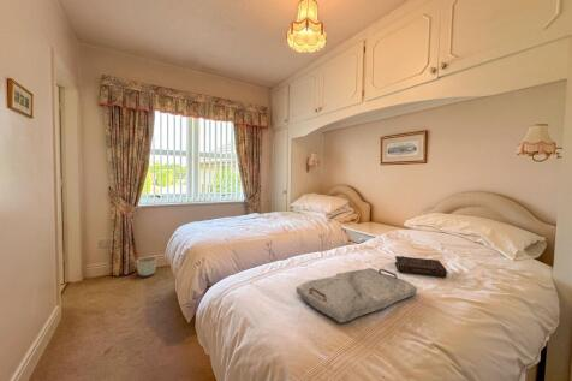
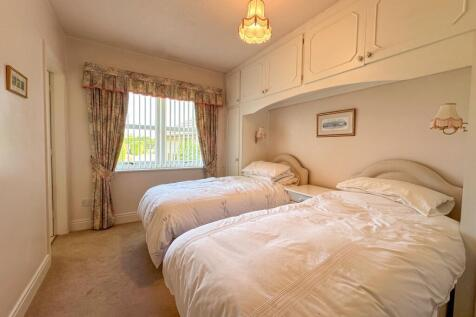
- book [394,255,448,279]
- planter [136,256,157,278]
- serving tray [294,267,418,325]
